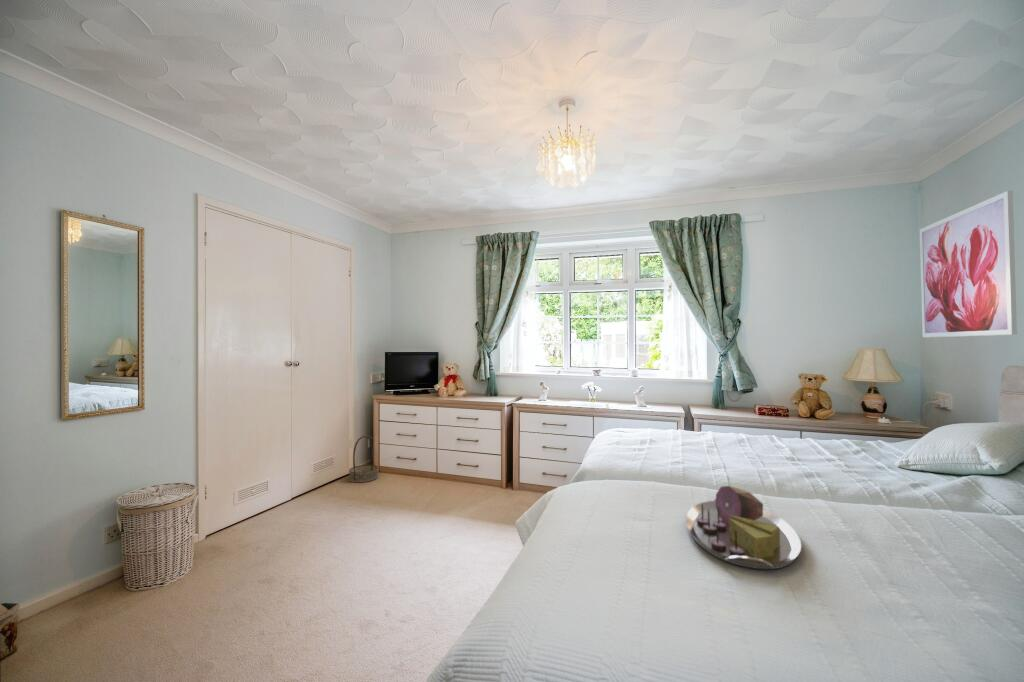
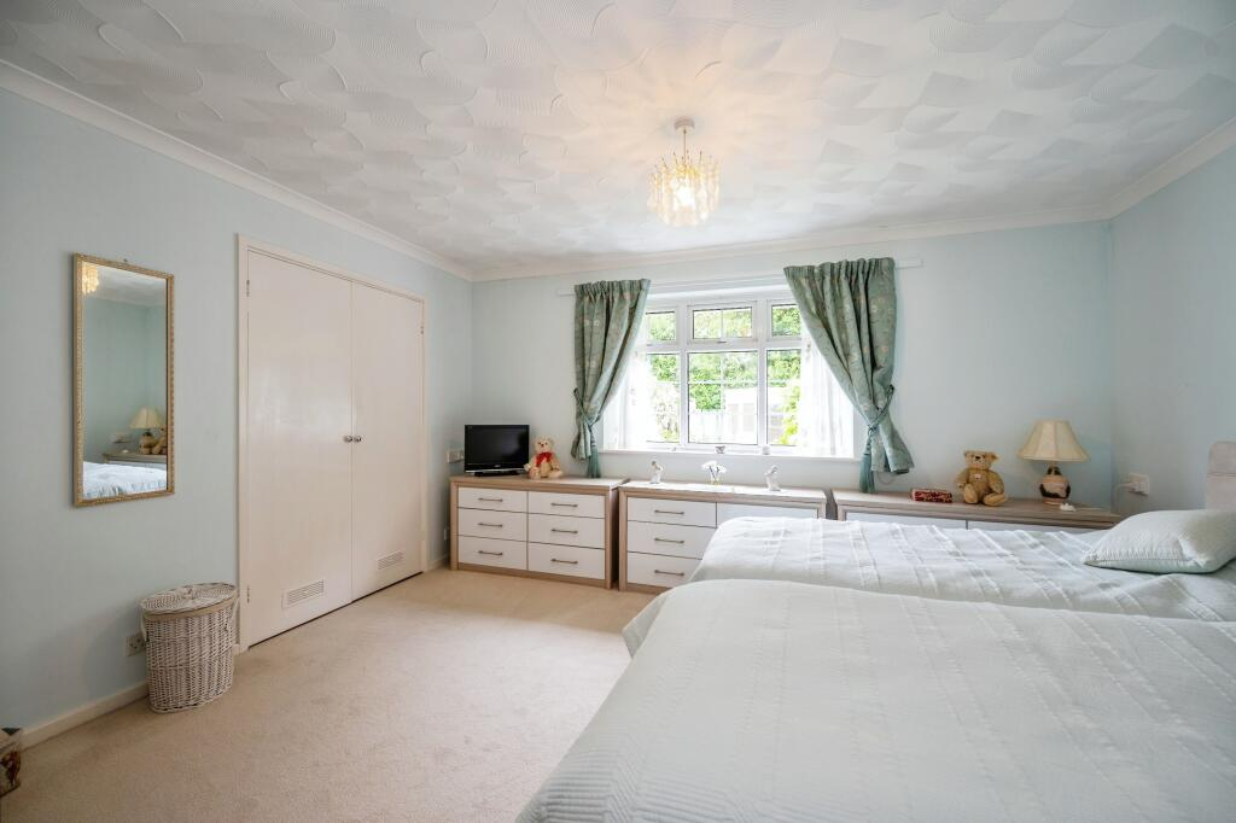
- basket [348,435,379,483]
- serving tray [685,485,802,570]
- wall art [919,189,1018,338]
